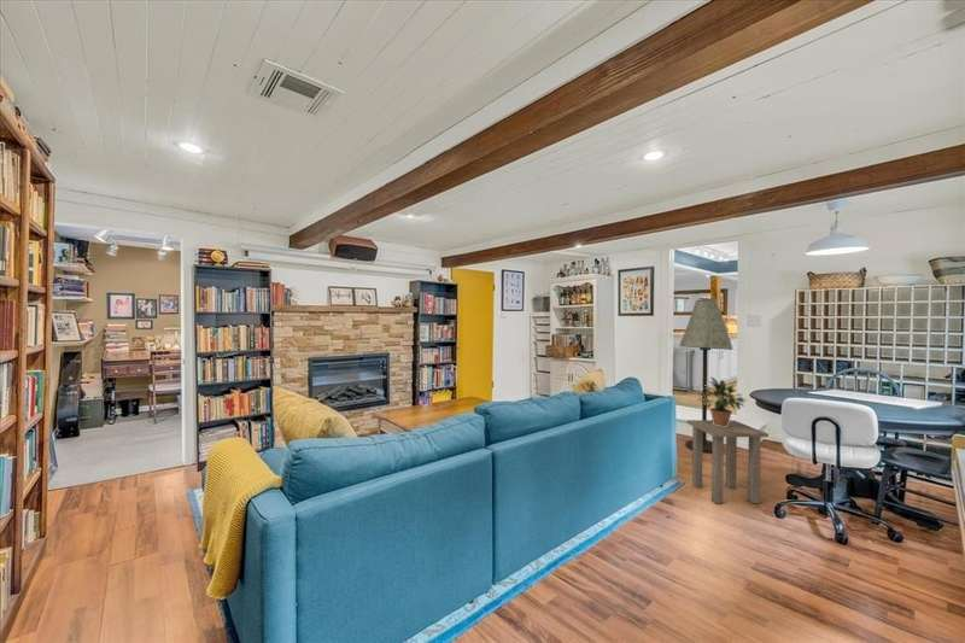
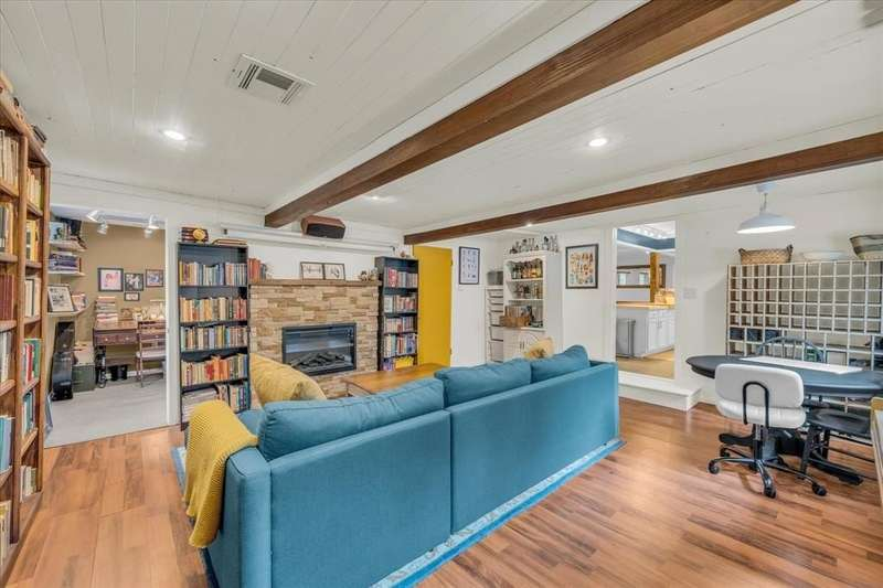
- floor lamp [678,298,735,454]
- potted plant [697,376,748,427]
- side table [685,419,770,504]
